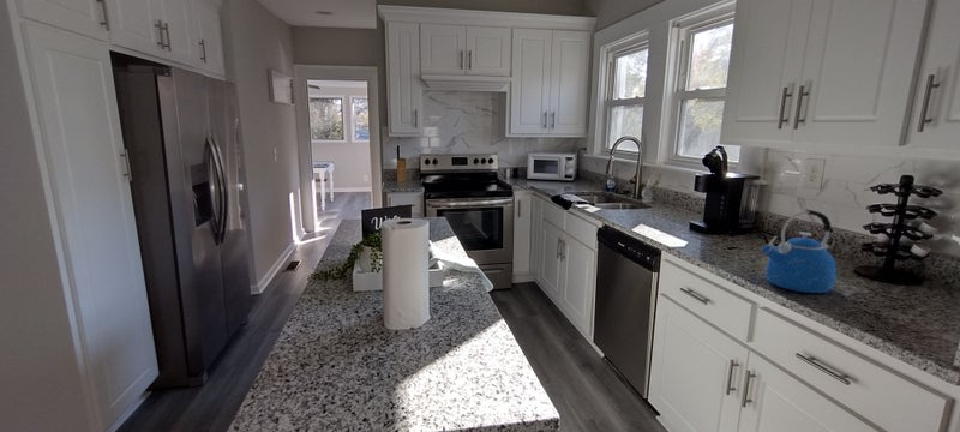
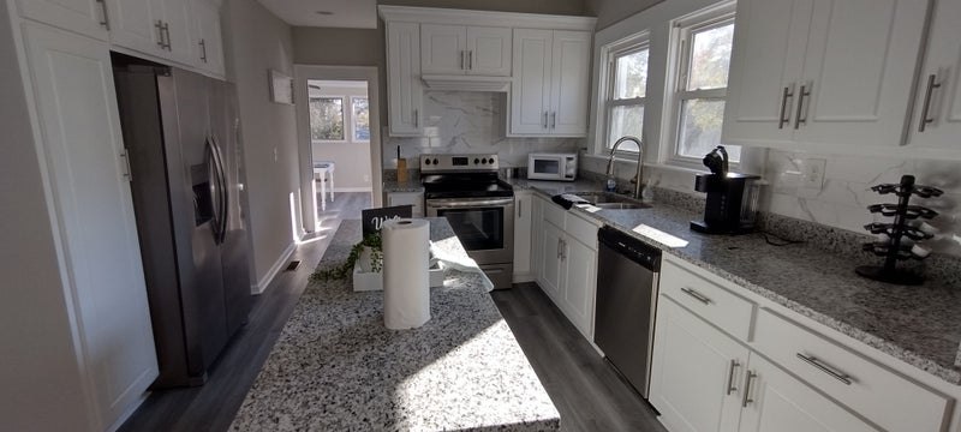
- kettle [761,209,838,294]
